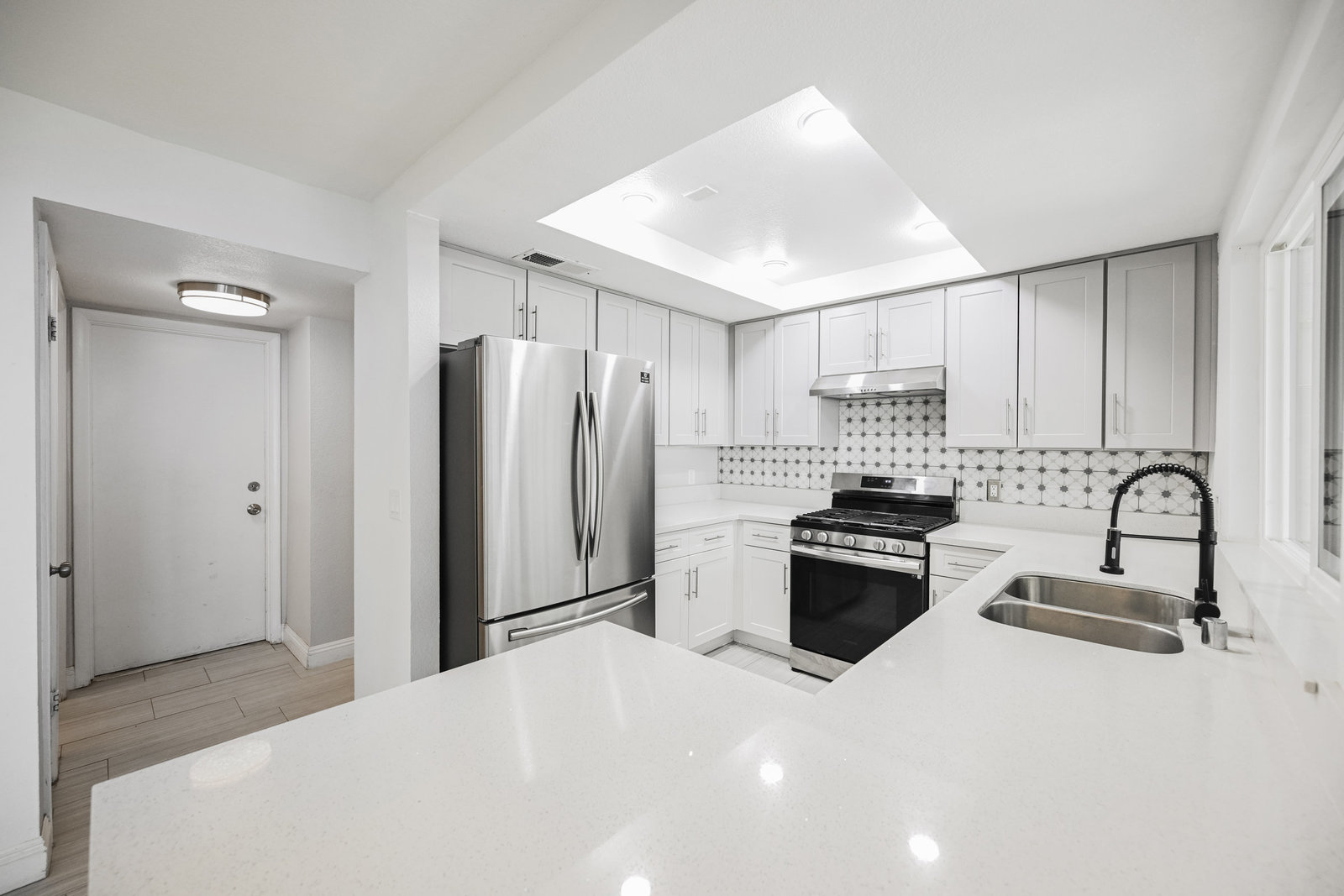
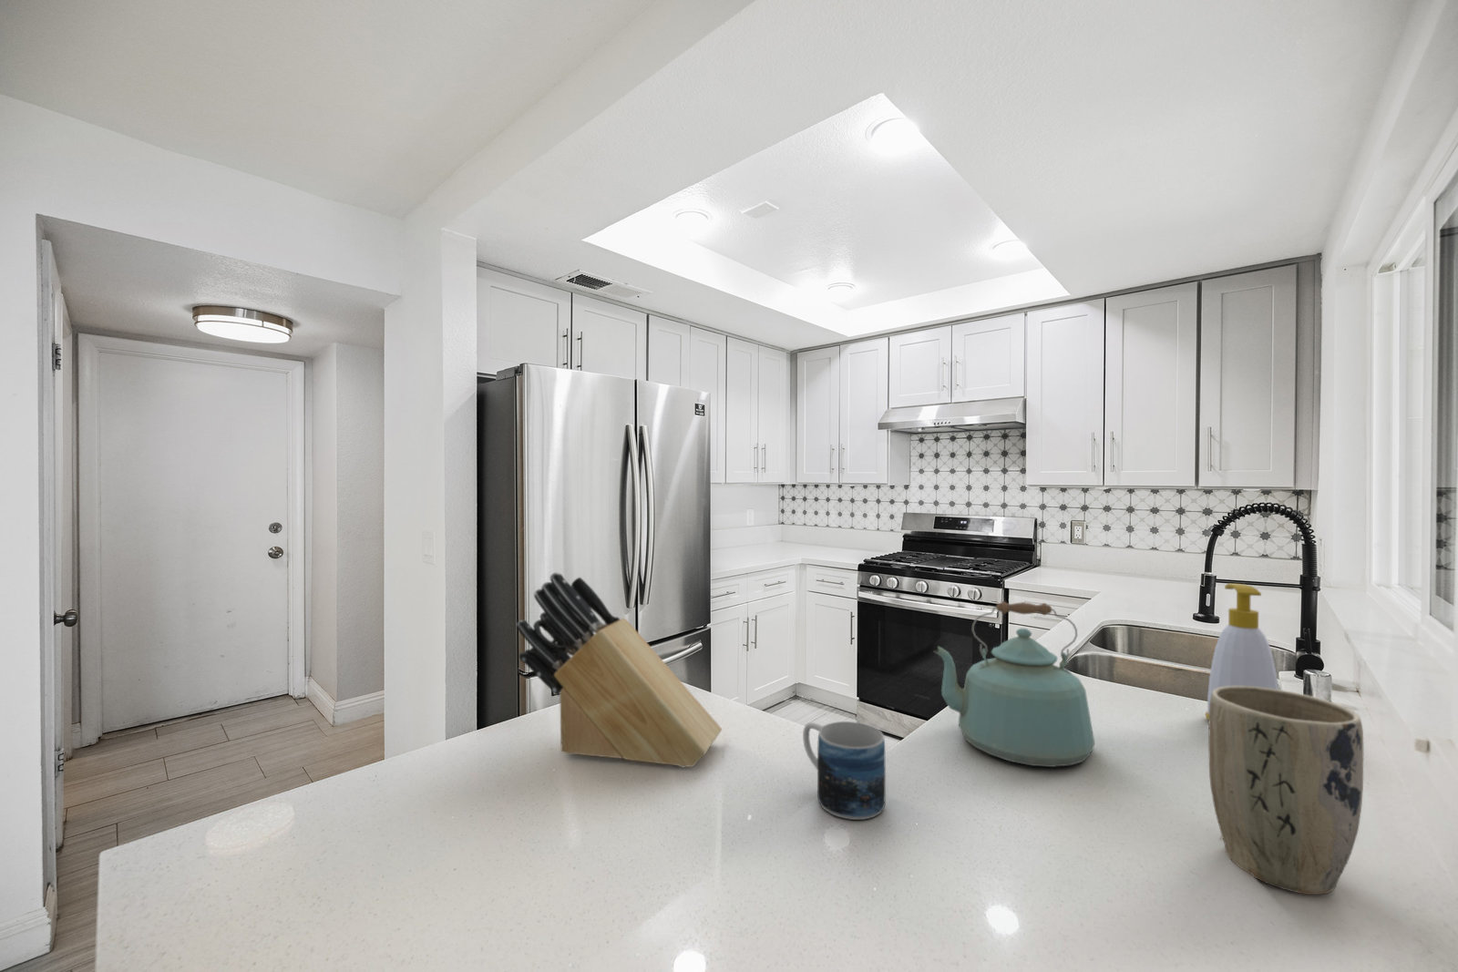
+ kettle [932,600,1096,768]
+ knife block [515,572,722,768]
+ mug [802,720,886,821]
+ soap bottle [1204,583,1279,721]
+ plant pot [1207,686,1364,895]
